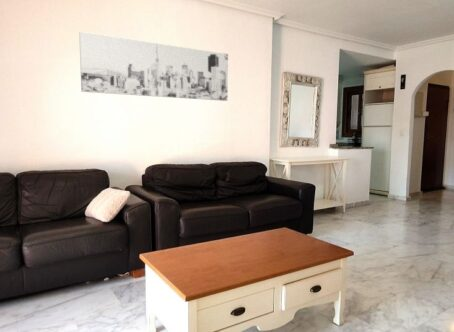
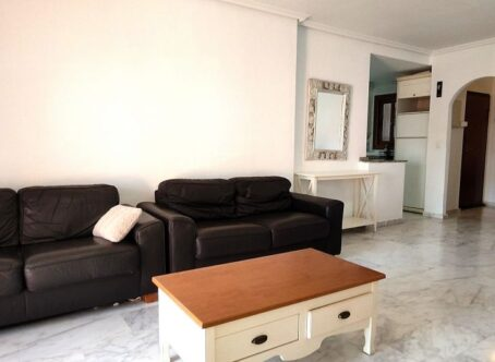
- wall art [78,31,229,102]
